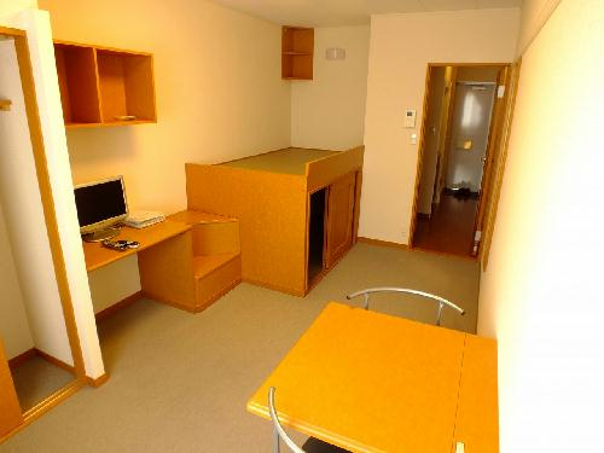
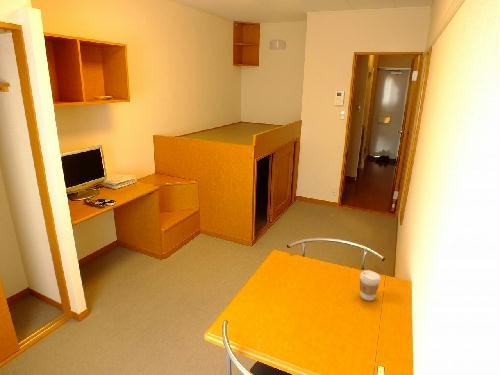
+ coffee cup [359,269,381,302]
